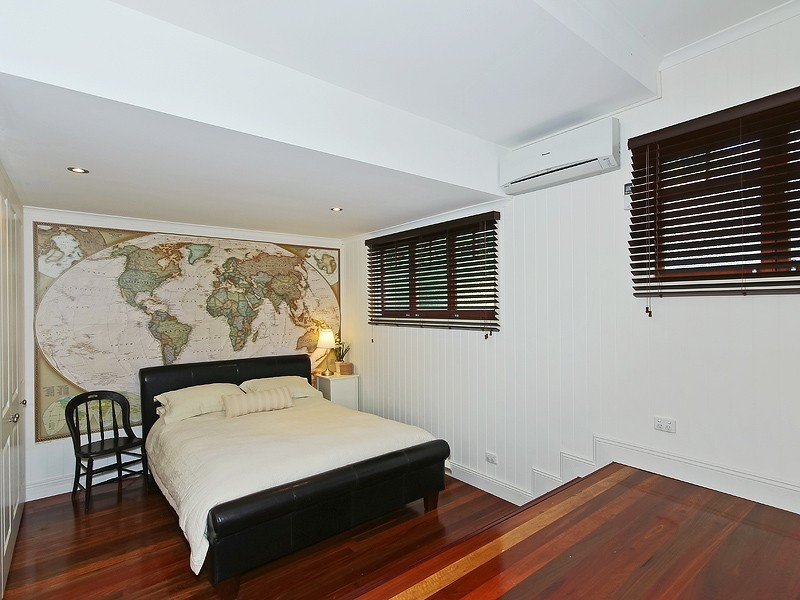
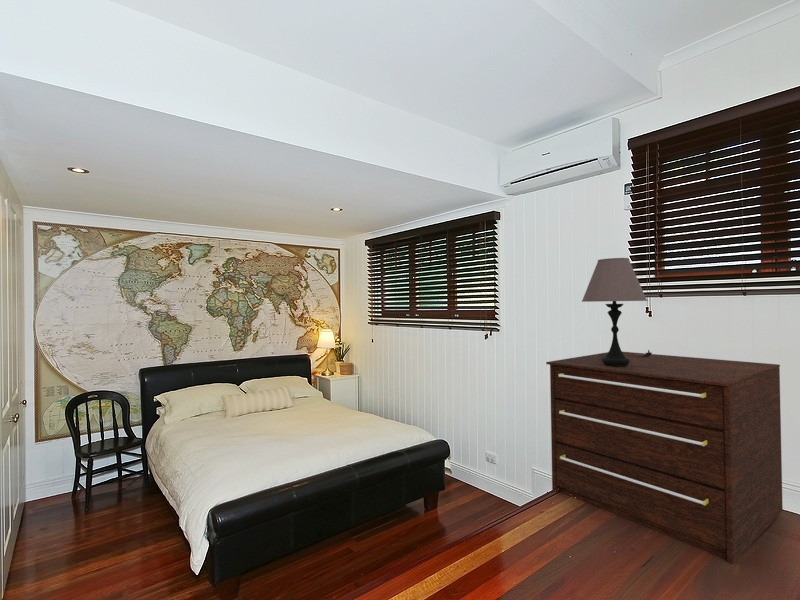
+ table lamp [581,257,653,366]
+ dresser [545,351,784,565]
